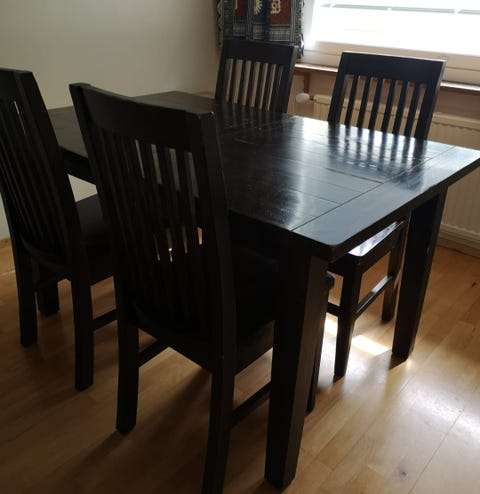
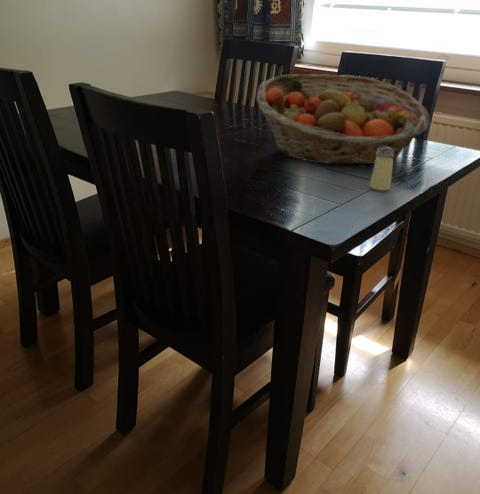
+ fruit basket [256,73,431,165]
+ saltshaker [369,147,394,192]
